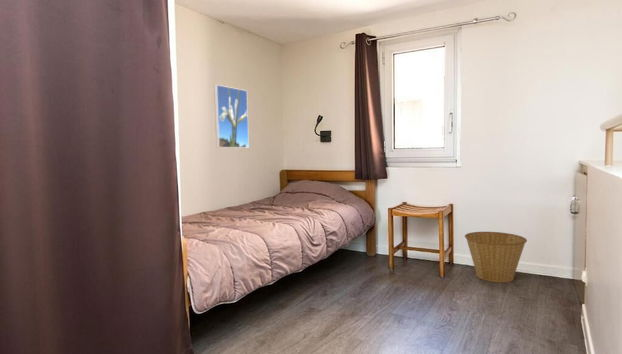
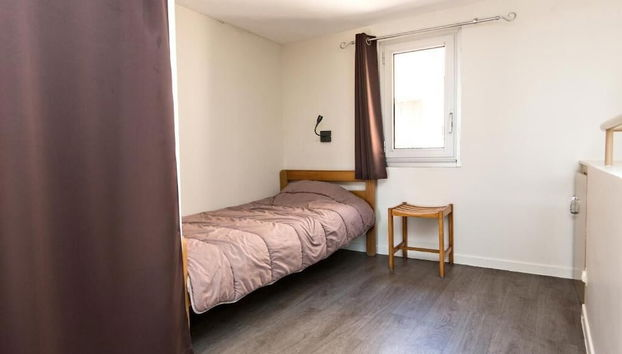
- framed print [213,84,250,149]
- basket [464,231,528,283]
